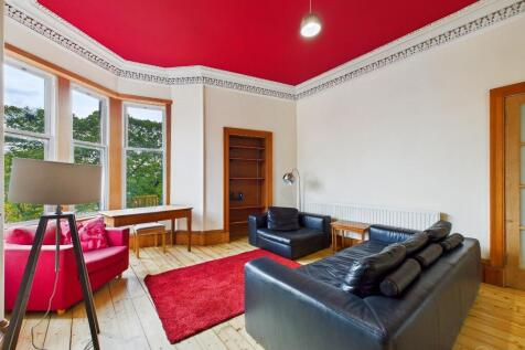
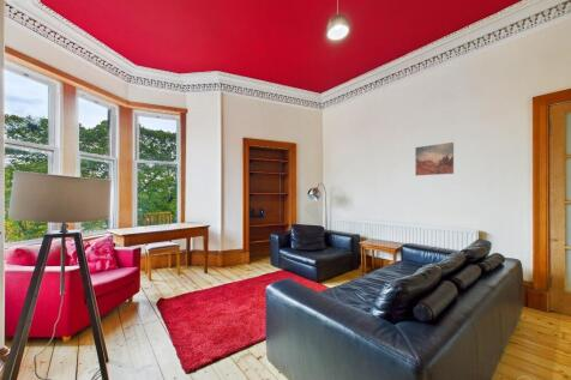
+ wall art [414,141,455,176]
